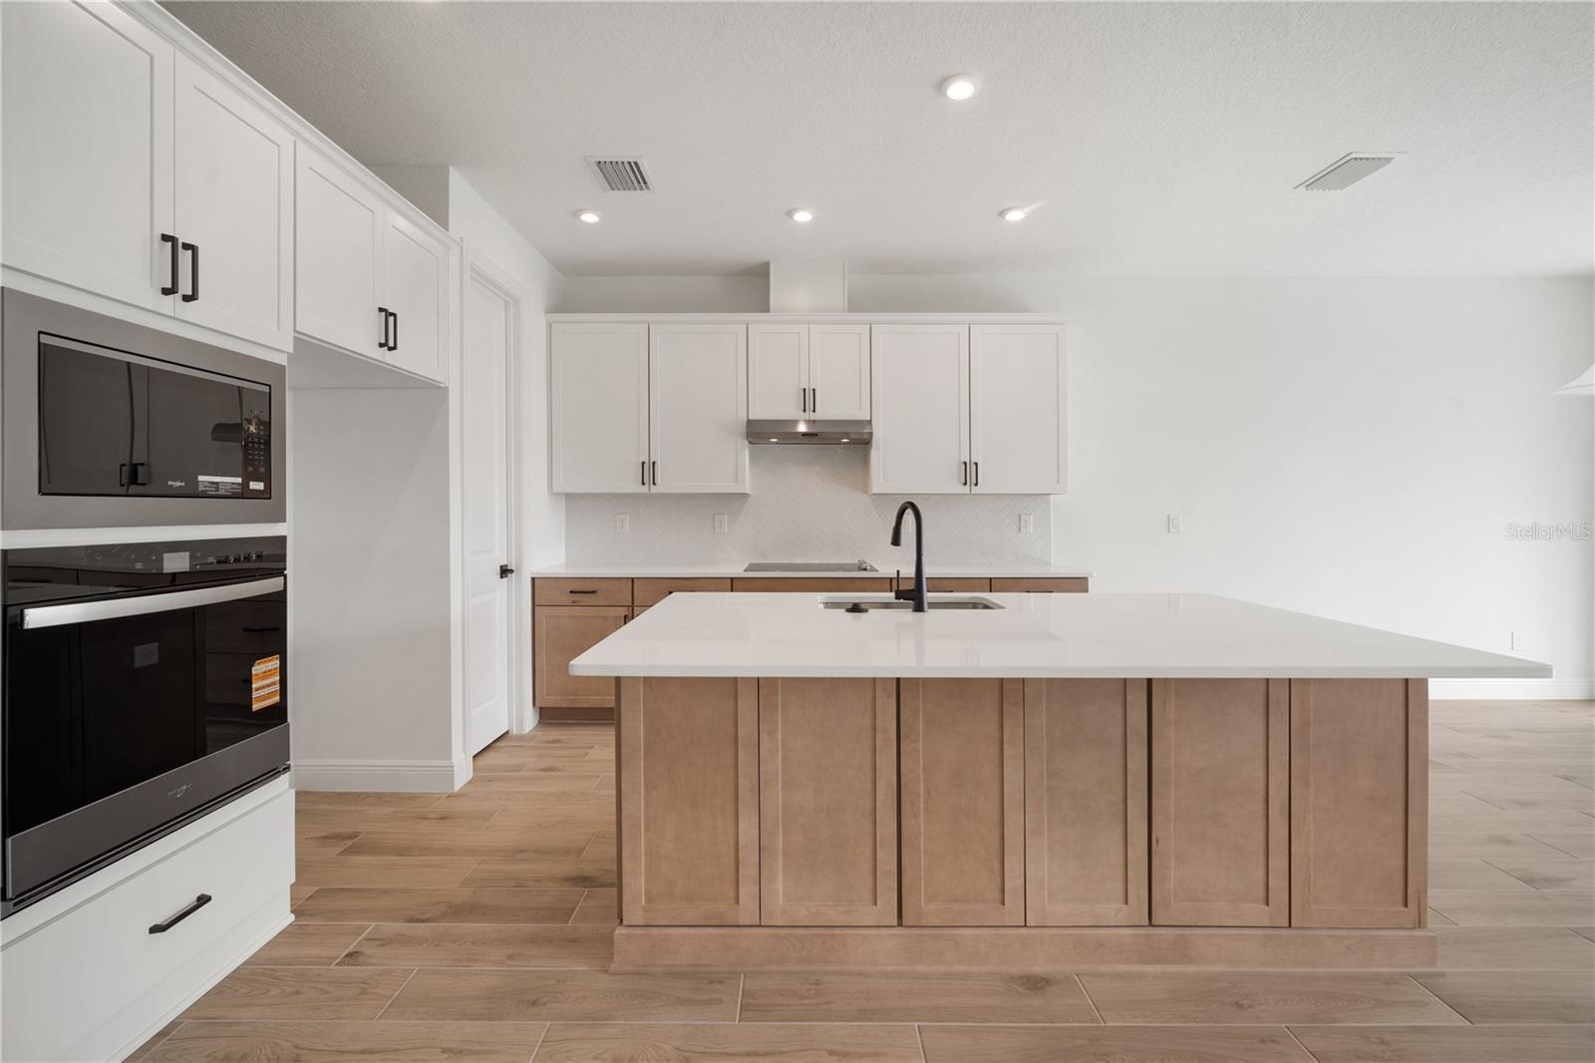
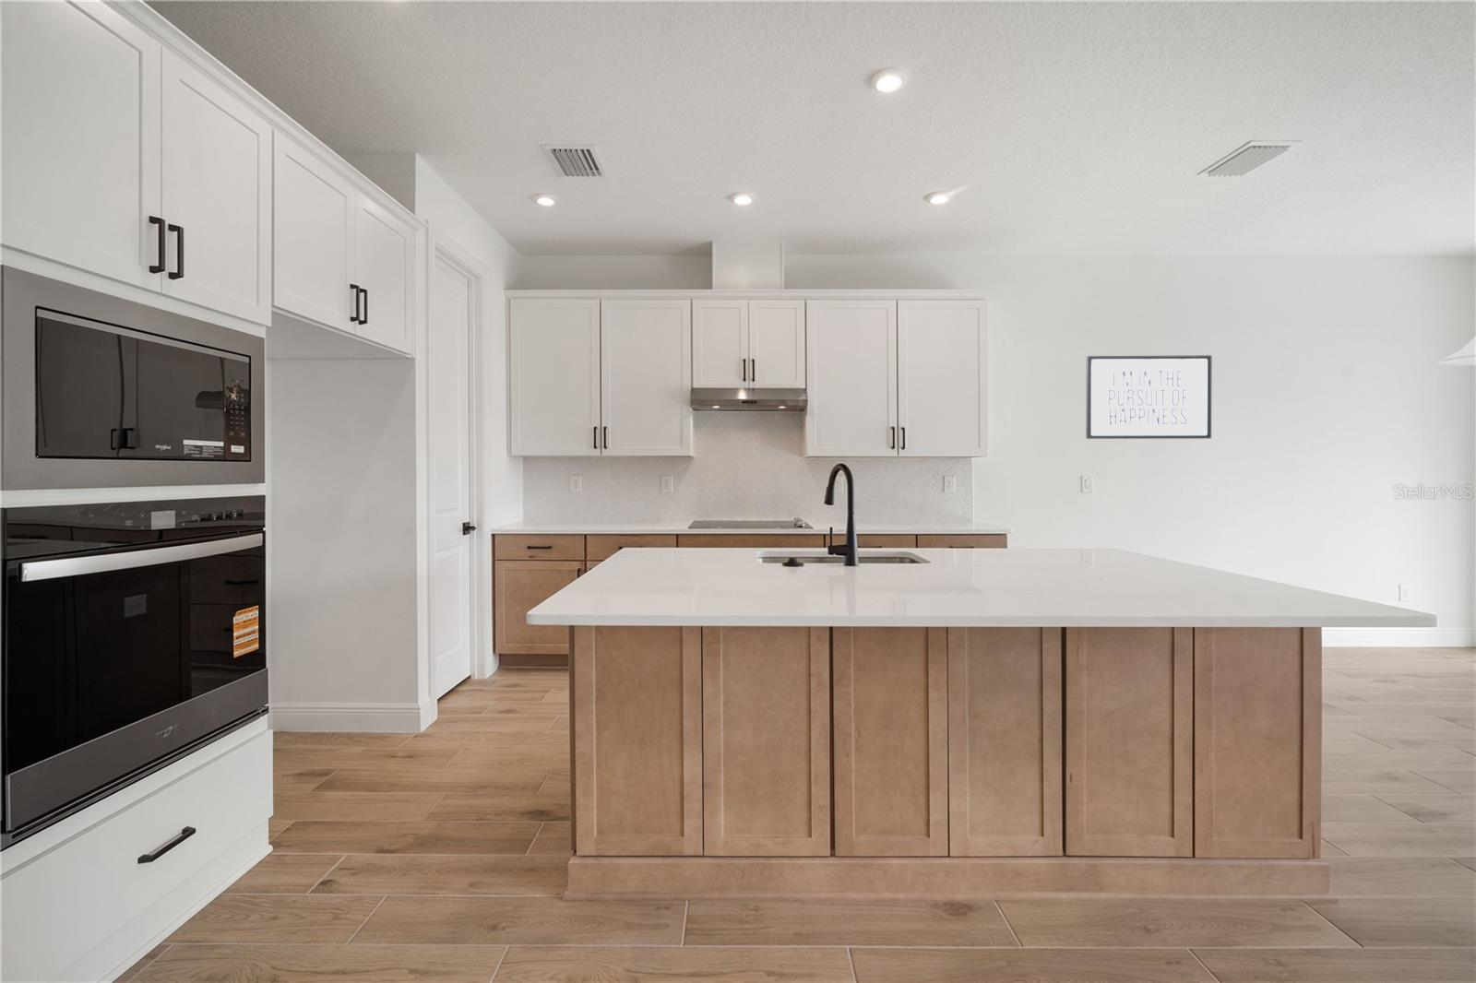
+ mirror [1085,354,1213,440]
